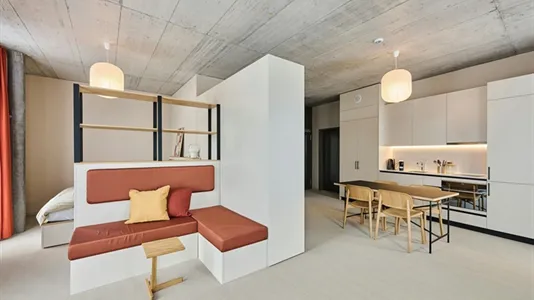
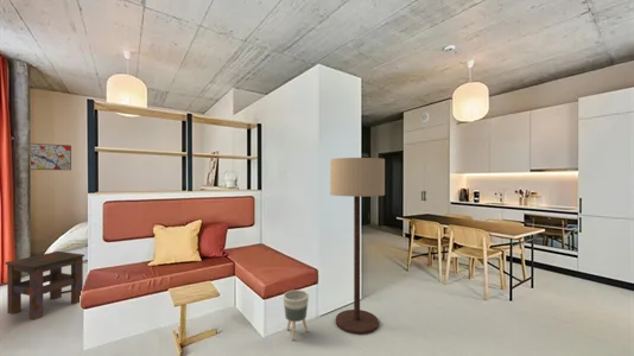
+ wall art [30,142,72,171]
+ side table [5,250,85,320]
+ planter [283,288,310,342]
+ floor lamp [329,157,386,336]
